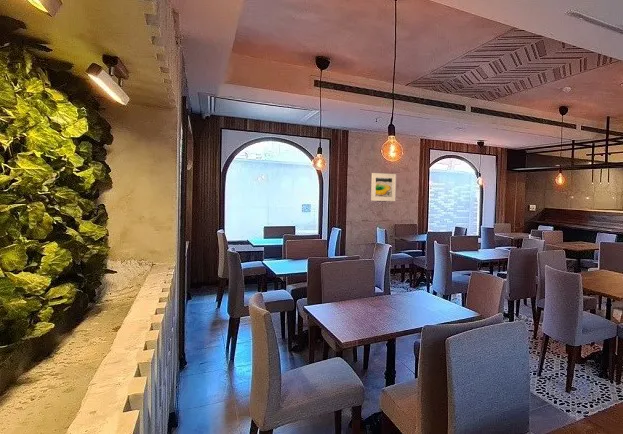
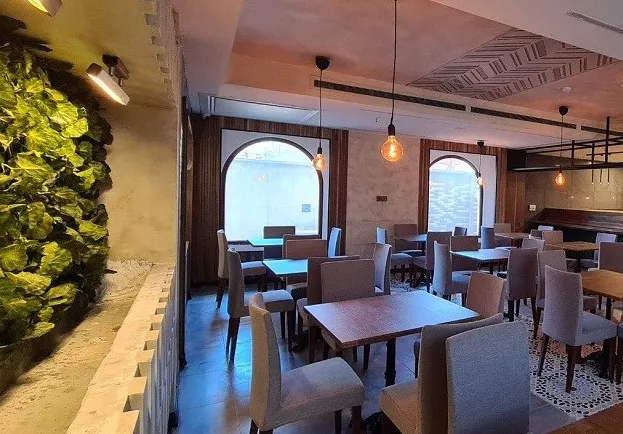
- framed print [370,172,397,202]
